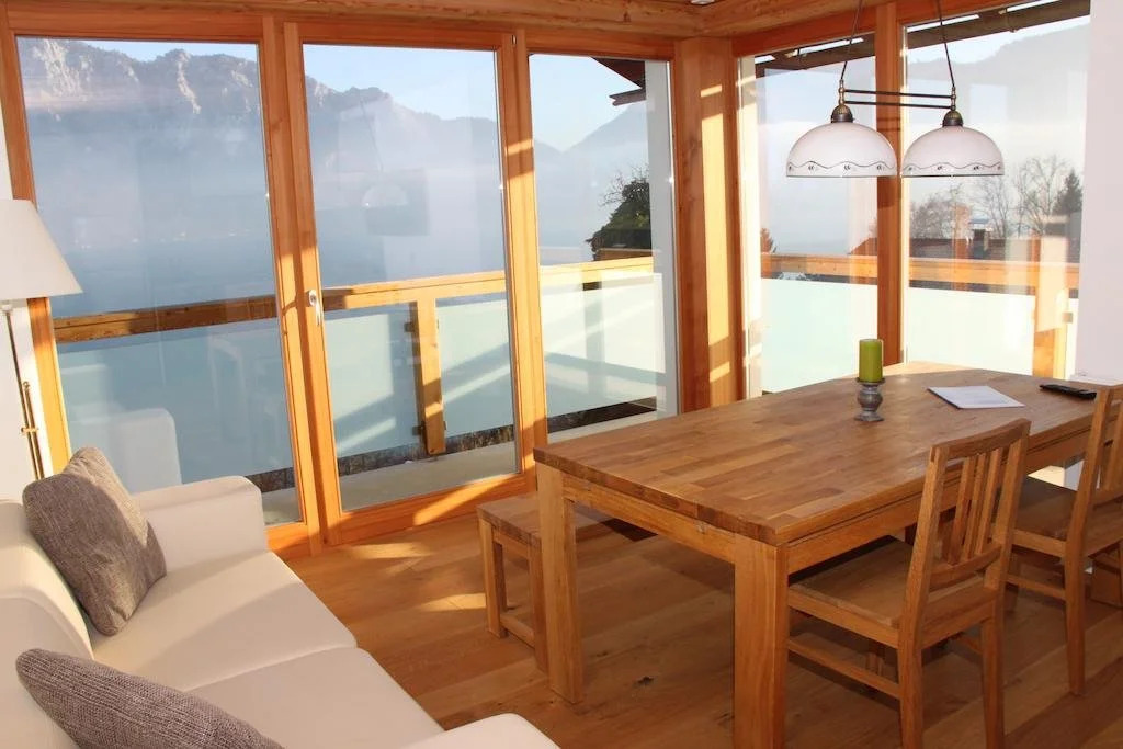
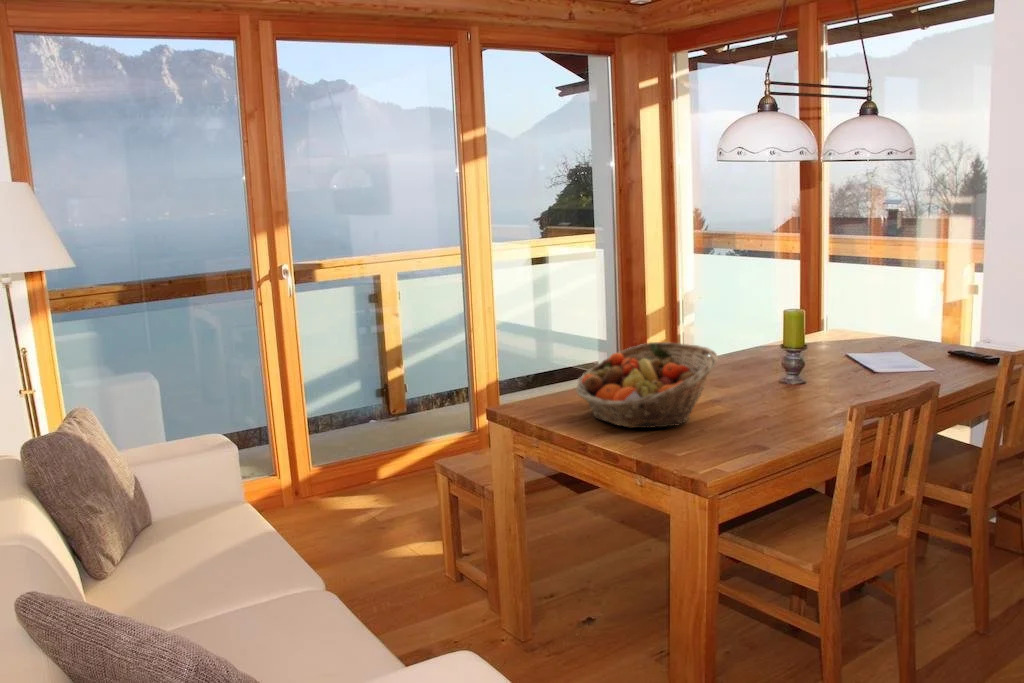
+ fruit basket [574,341,719,429]
